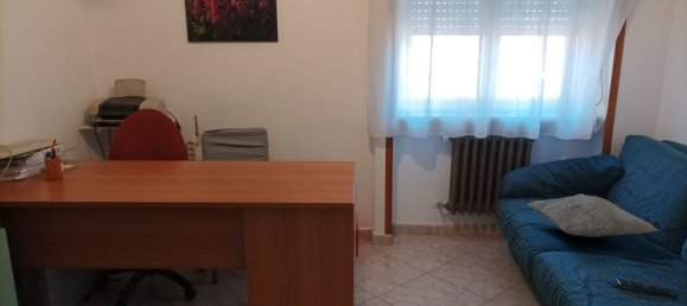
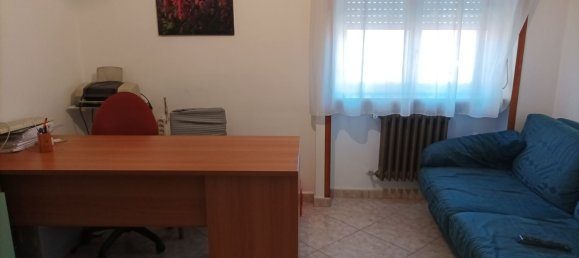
- decorative pillow [527,193,659,238]
